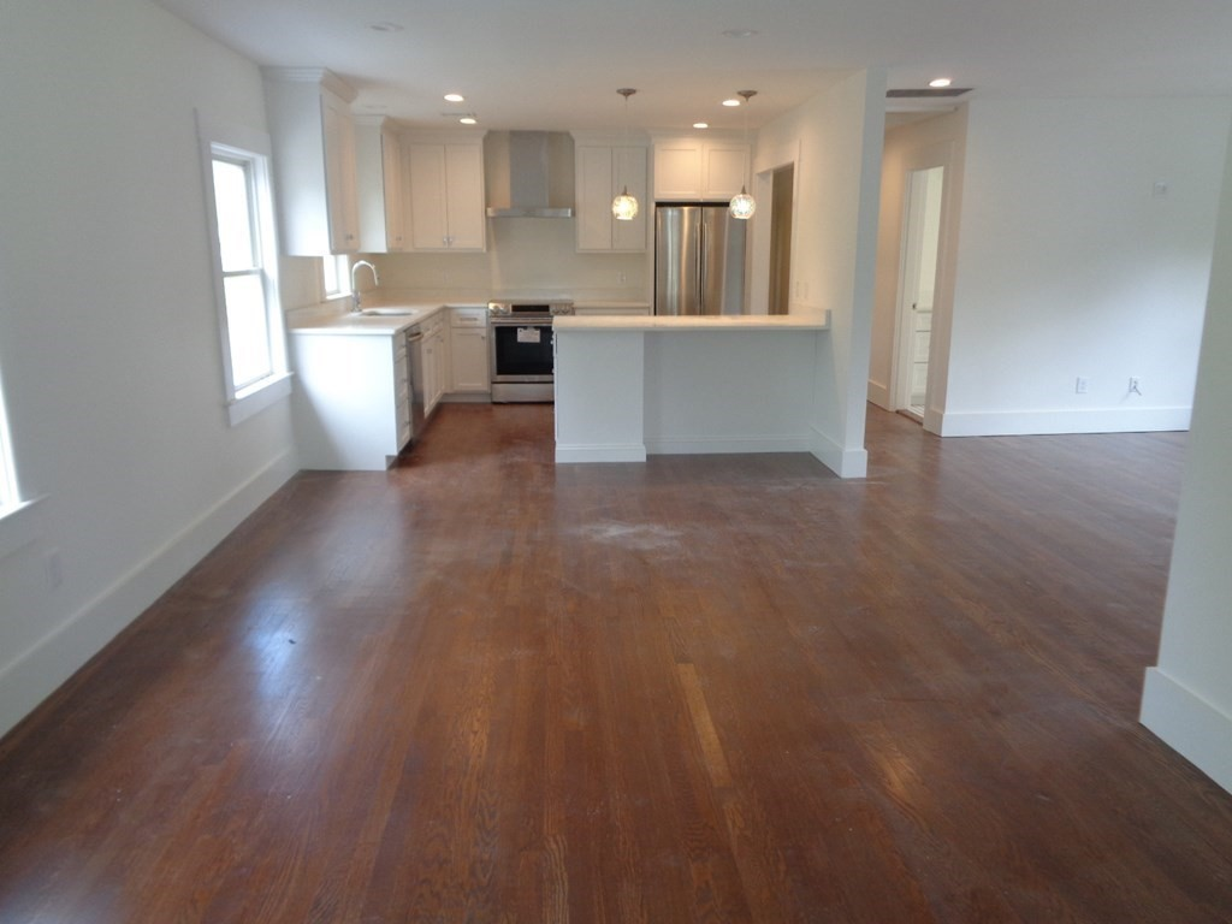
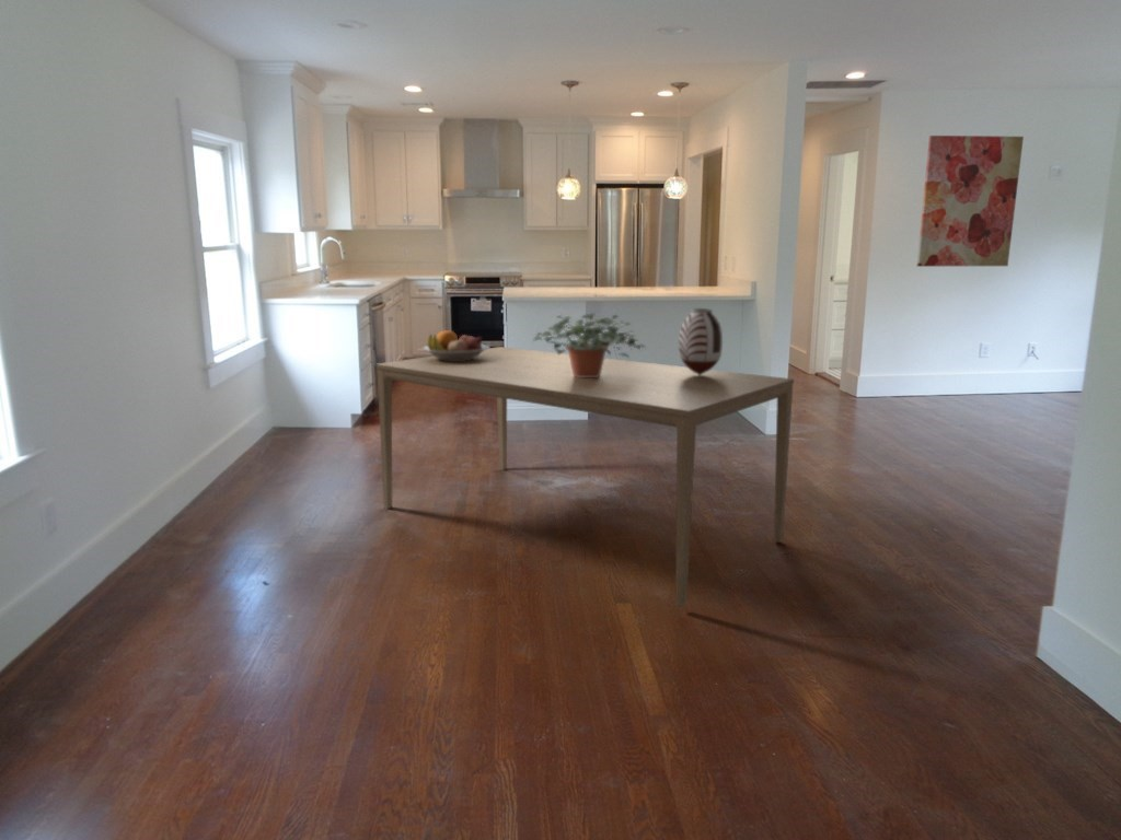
+ fruit bowl [421,329,490,361]
+ wall art [916,135,1025,268]
+ potted plant [532,312,647,377]
+ vase [678,307,724,375]
+ dining table [375,346,795,608]
